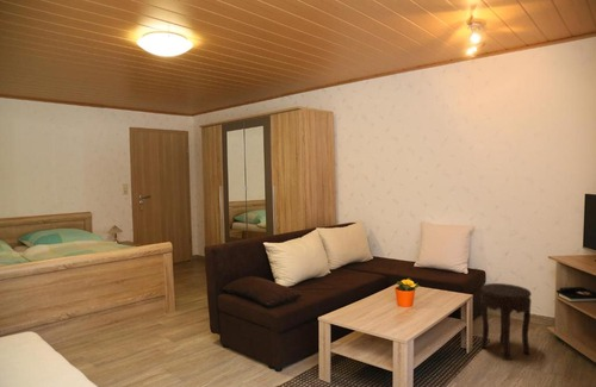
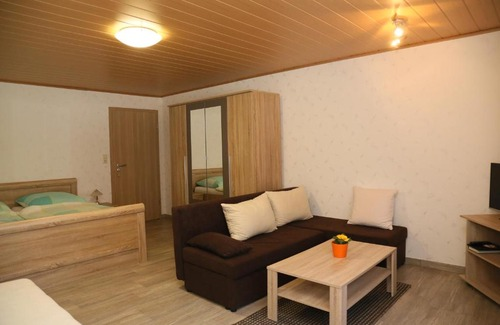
- side table [479,282,533,361]
